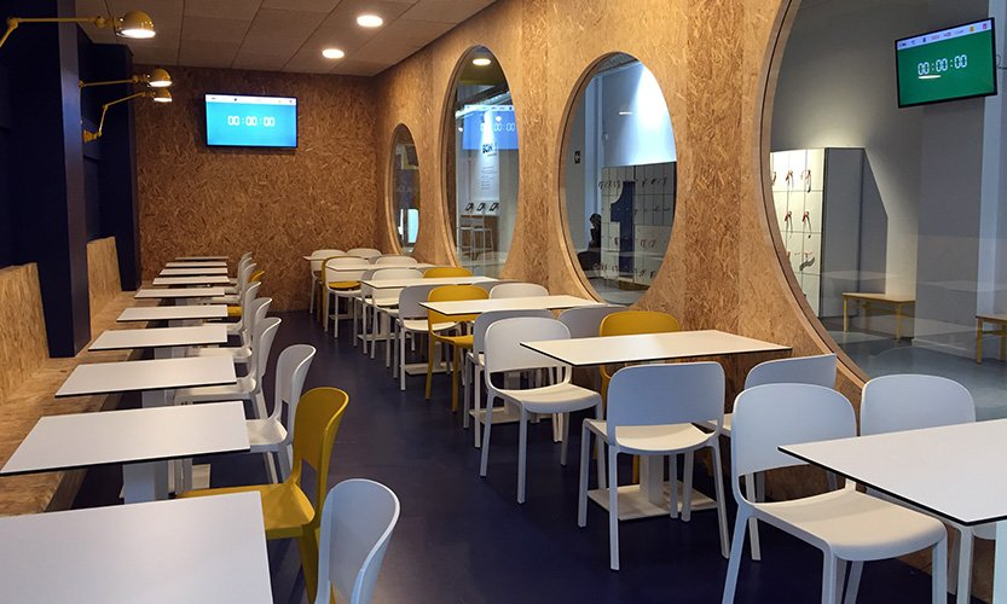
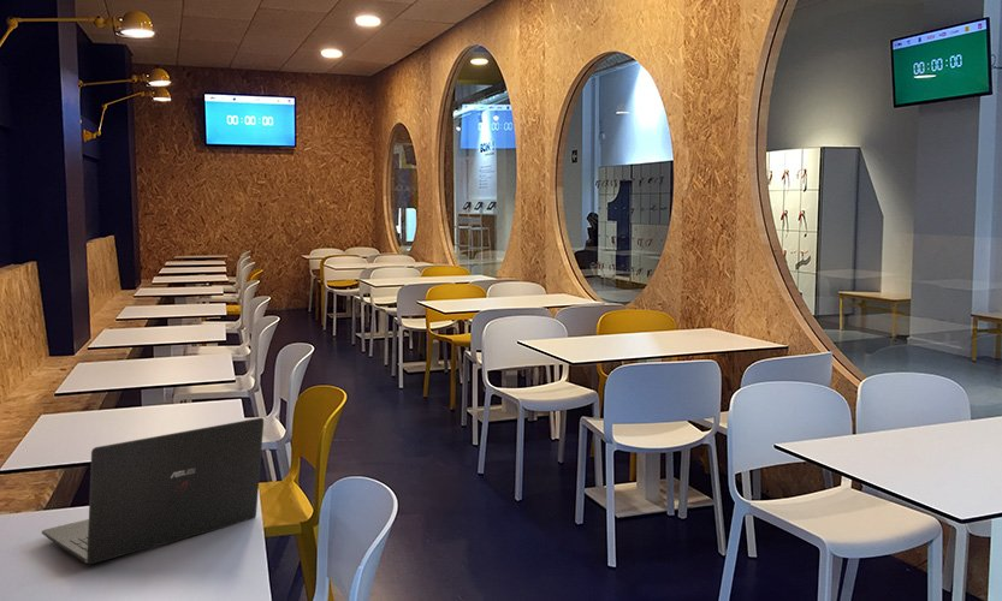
+ laptop [41,417,265,565]
